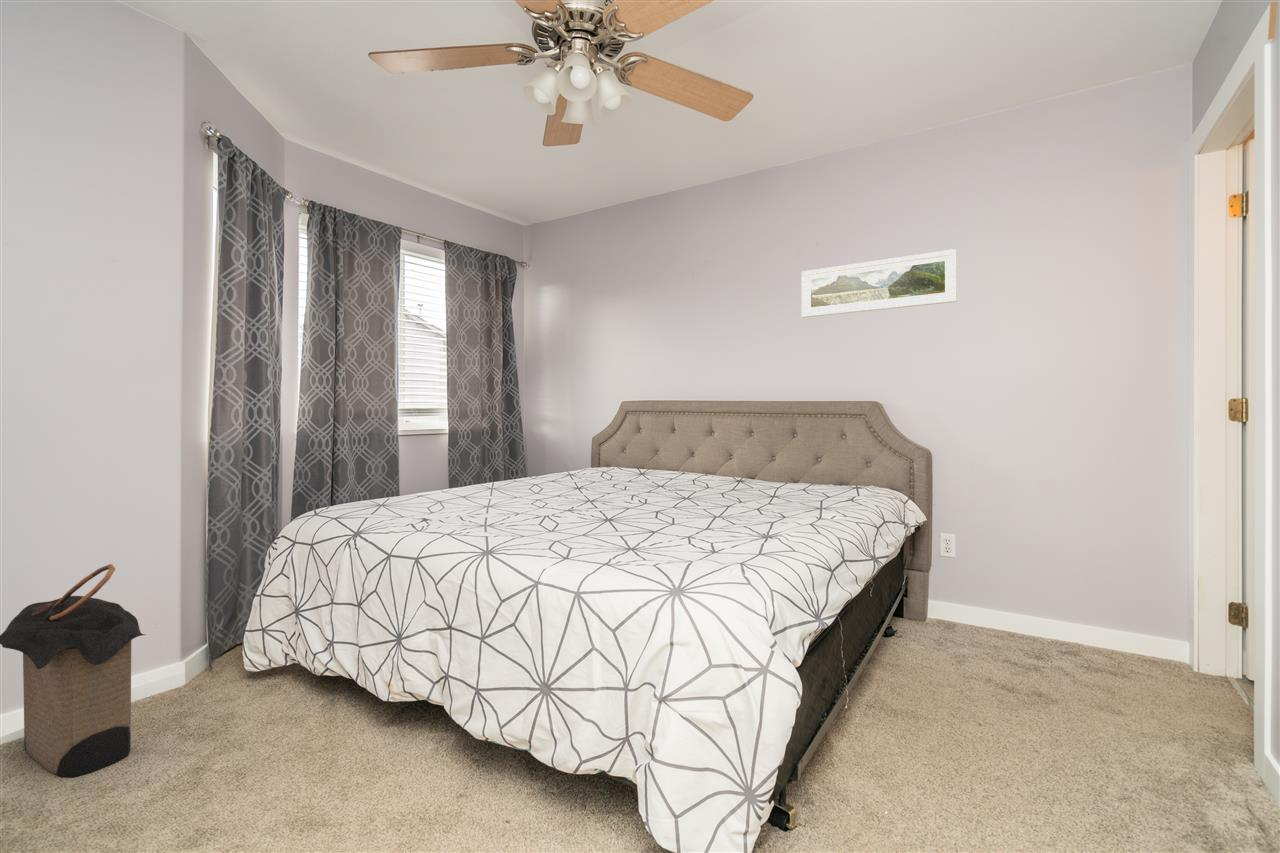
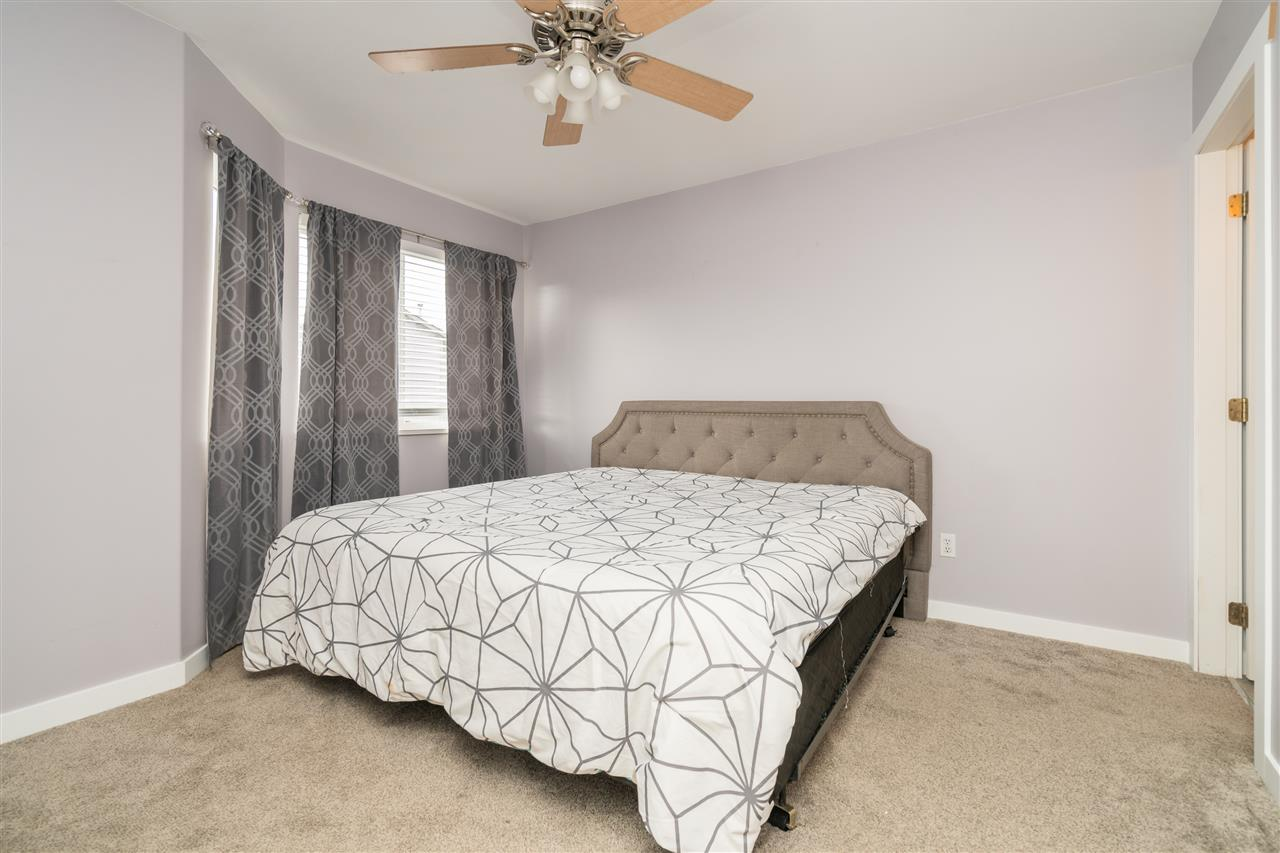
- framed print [801,248,958,319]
- laundry hamper [0,563,146,778]
